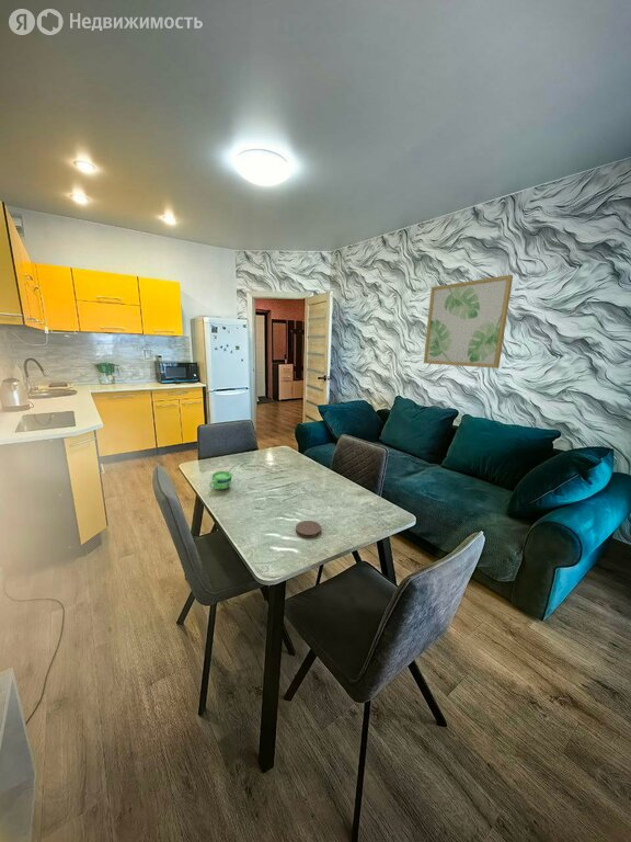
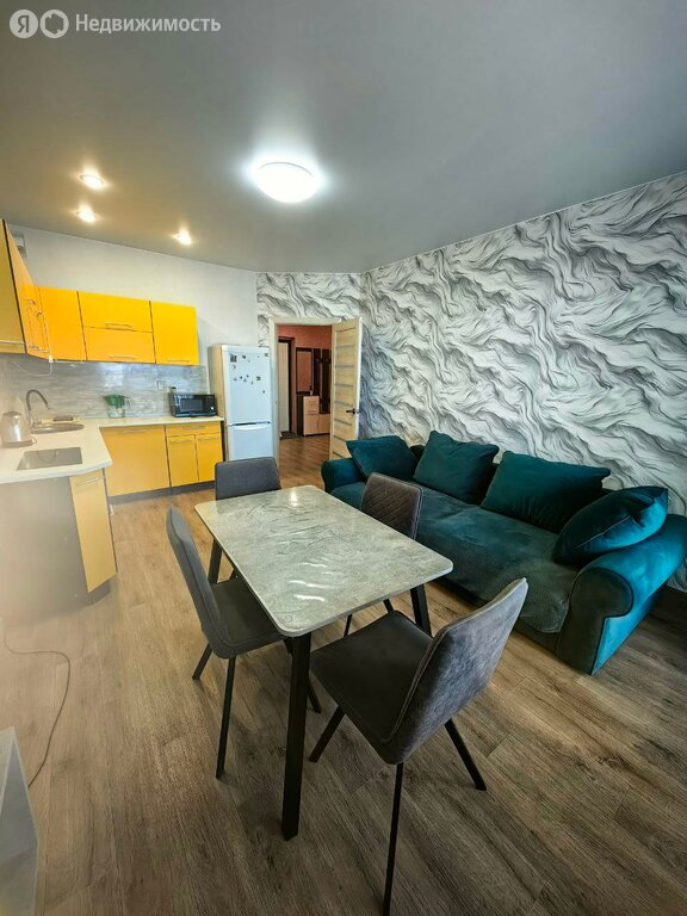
- coaster [295,520,322,539]
- cup [208,470,232,491]
- wall art [423,274,514,369]
